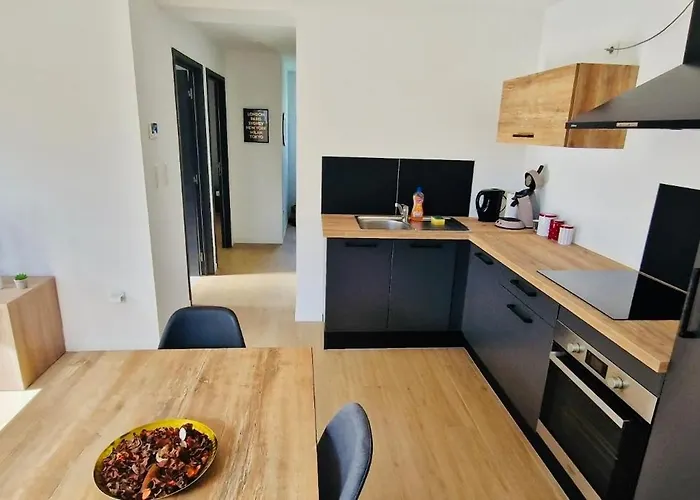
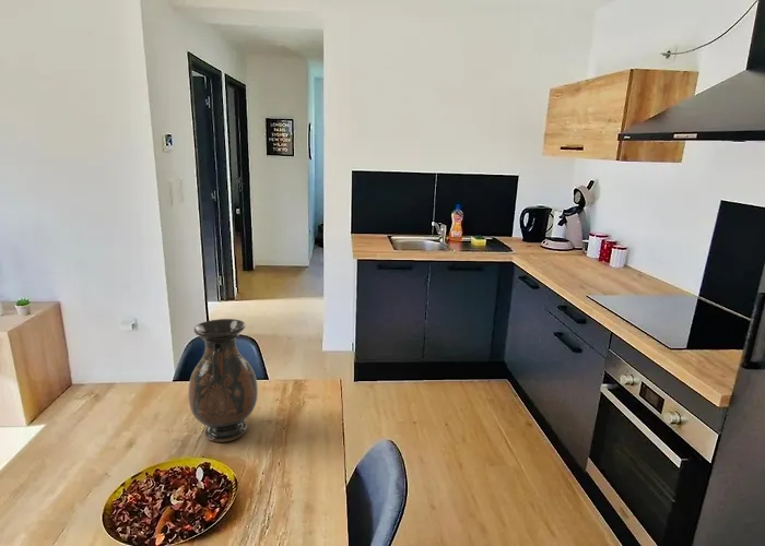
+ vase [187,318,259,443]
